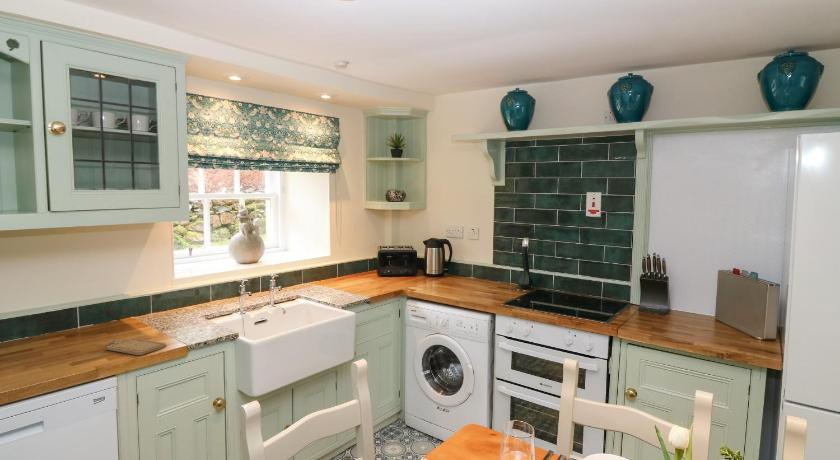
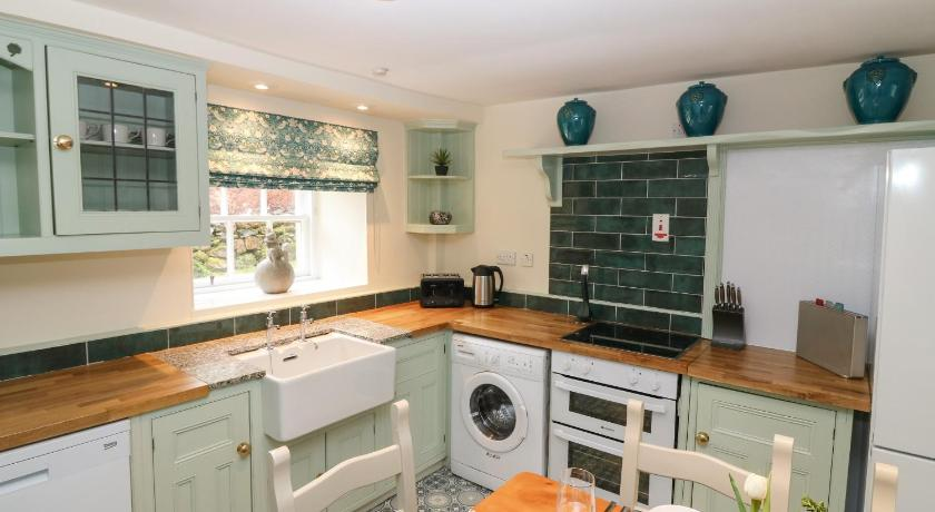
- chopping board [106,338,167,356]
